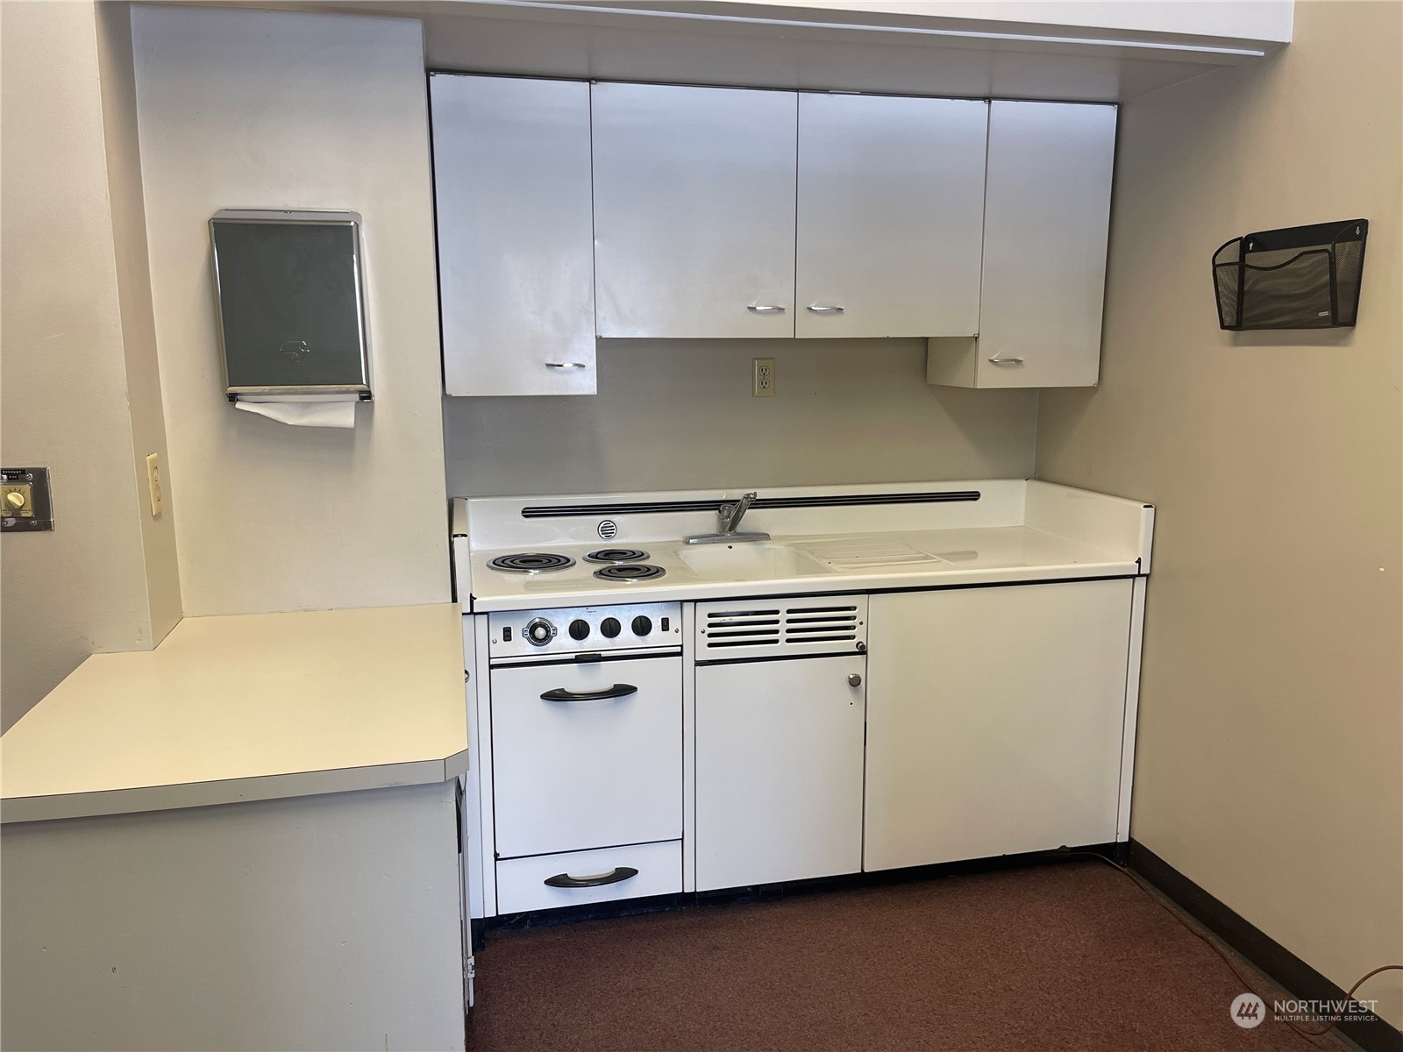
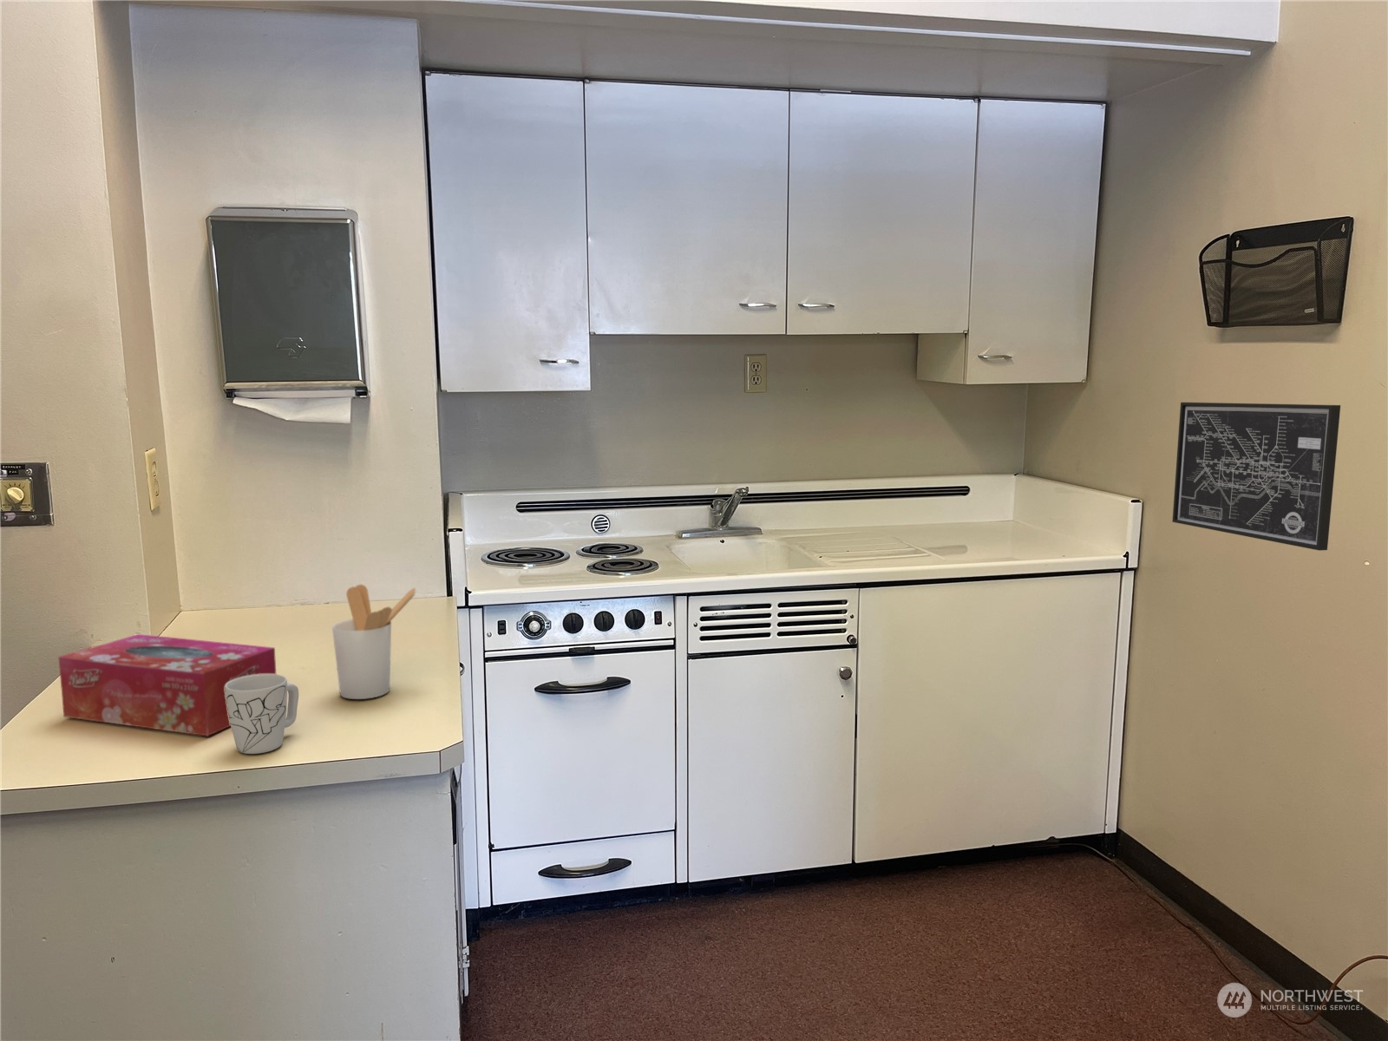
+ tissue box [57,633,277,737]
+ utensil holder [331,584,417,700]
+ mug [225,674,299,755]
+ wall art [1172,401,1341,551]
